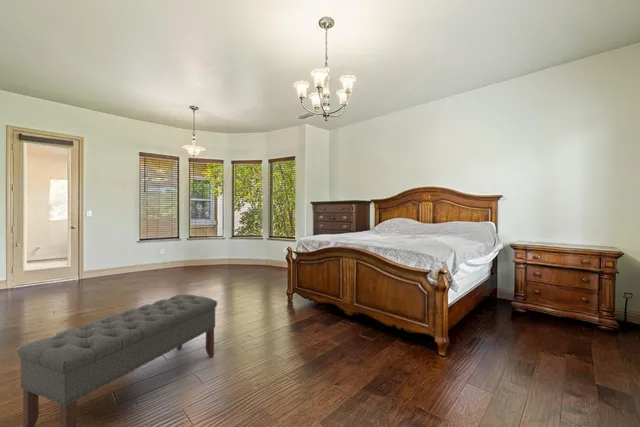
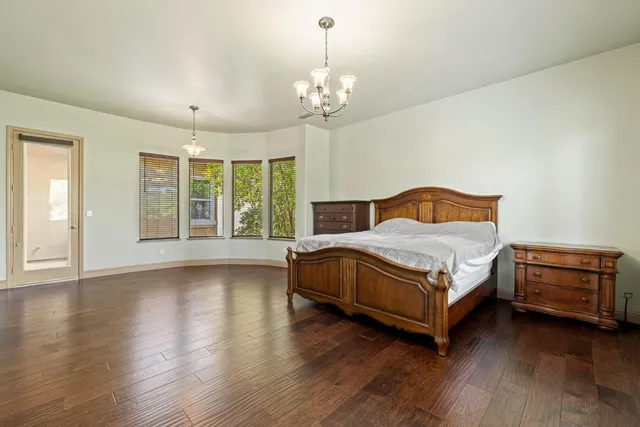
- bench [17,293,218,427]
